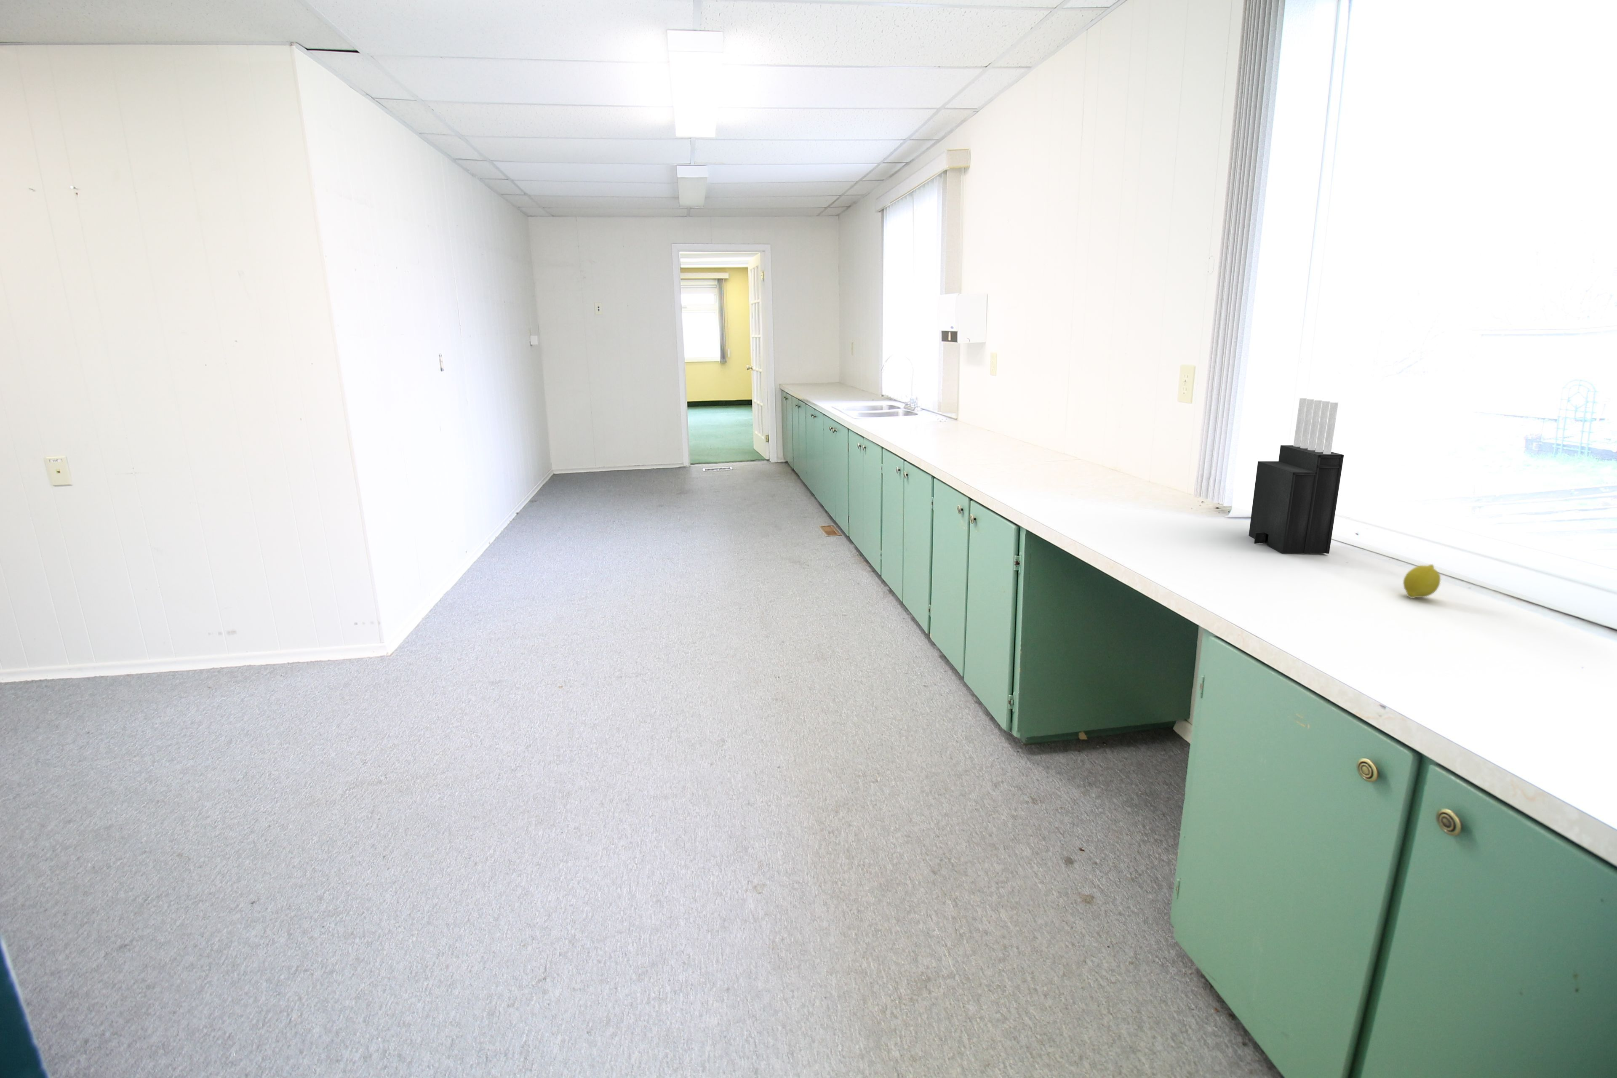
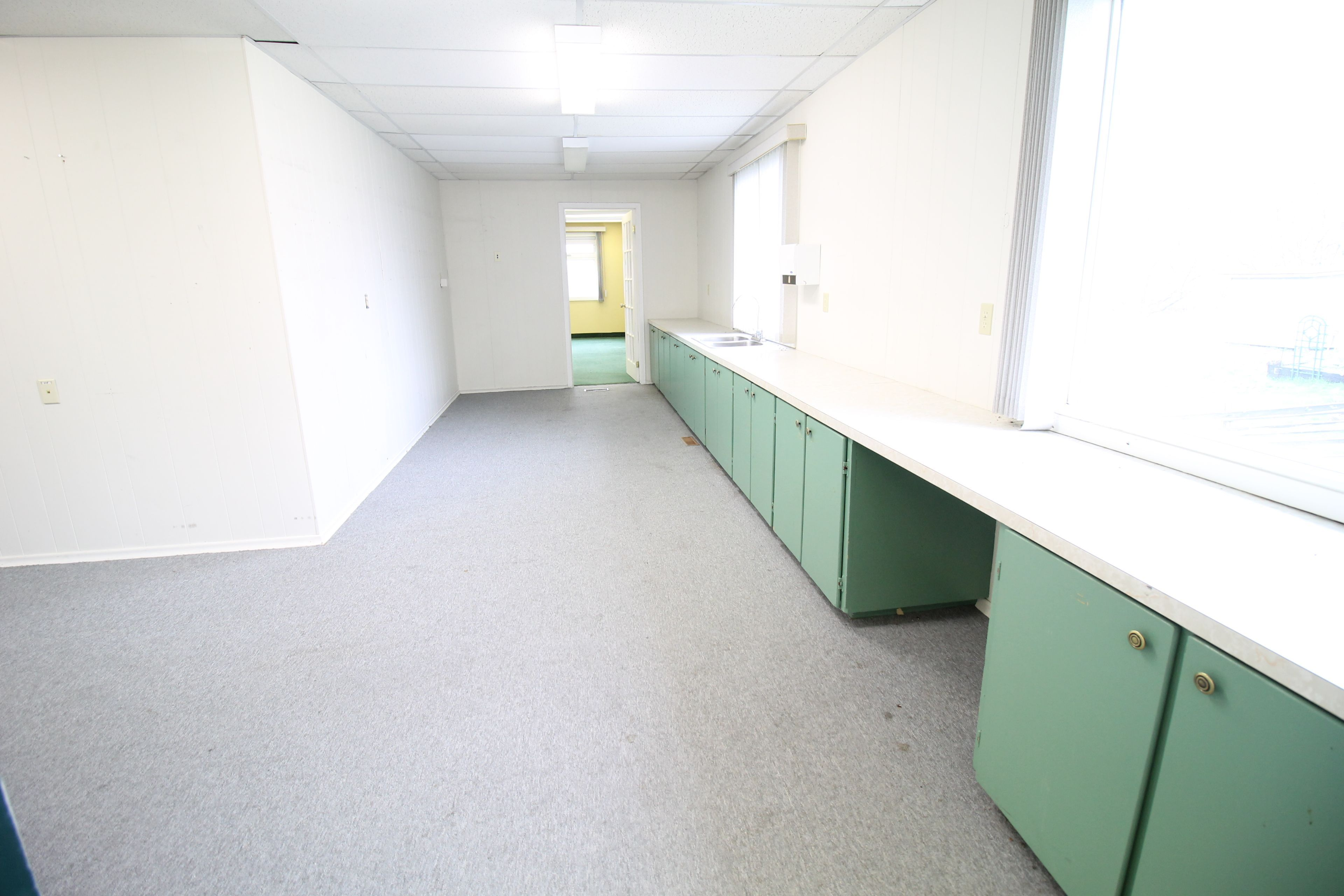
- knife block [1248,397,1344,555]
- fruit [1403,564,1441,598]
